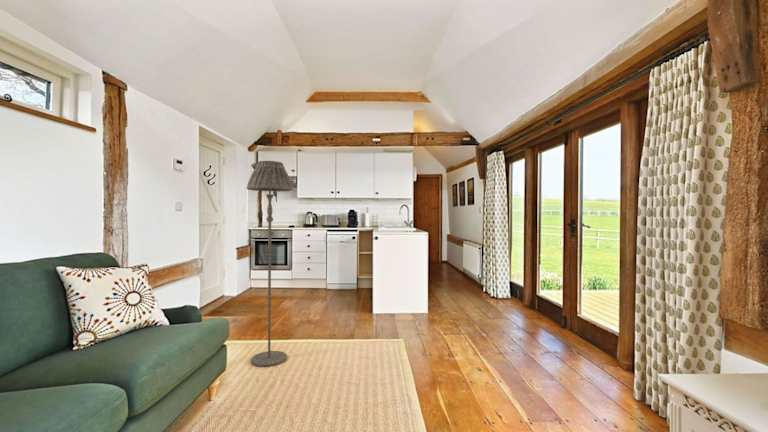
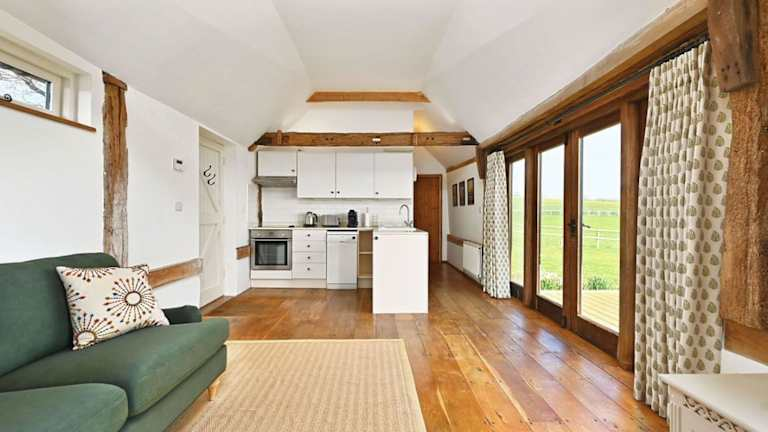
- floor lamp [246,160,294,368]
